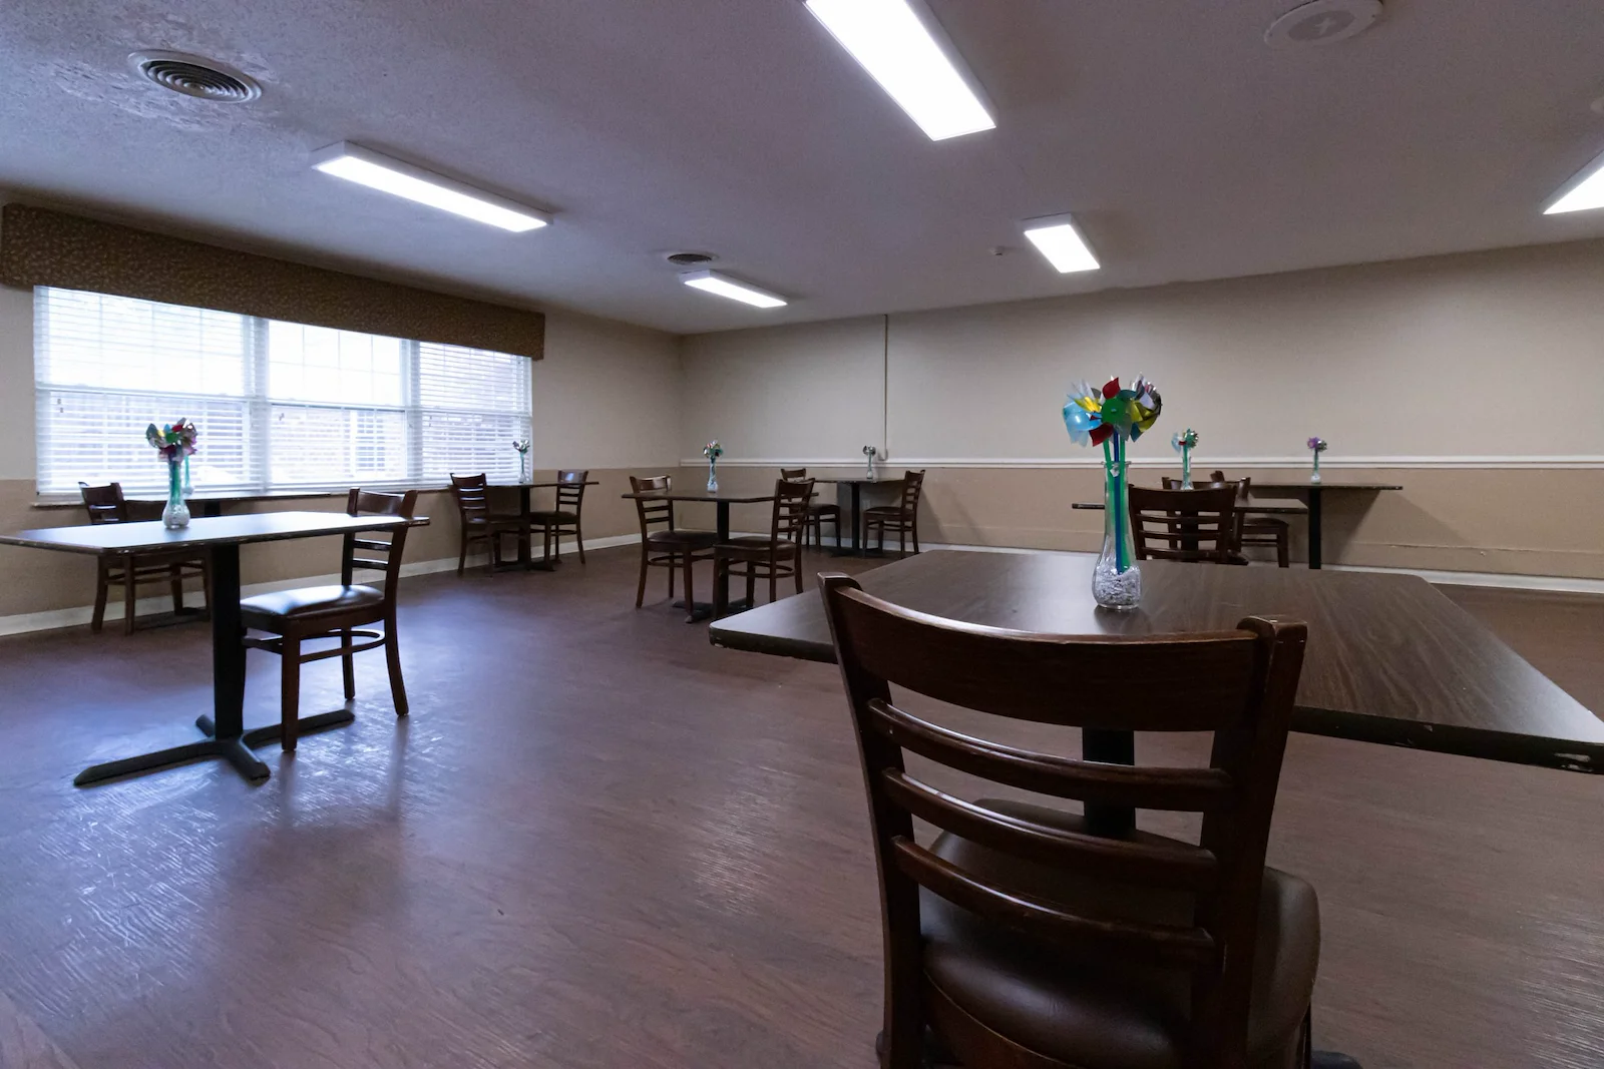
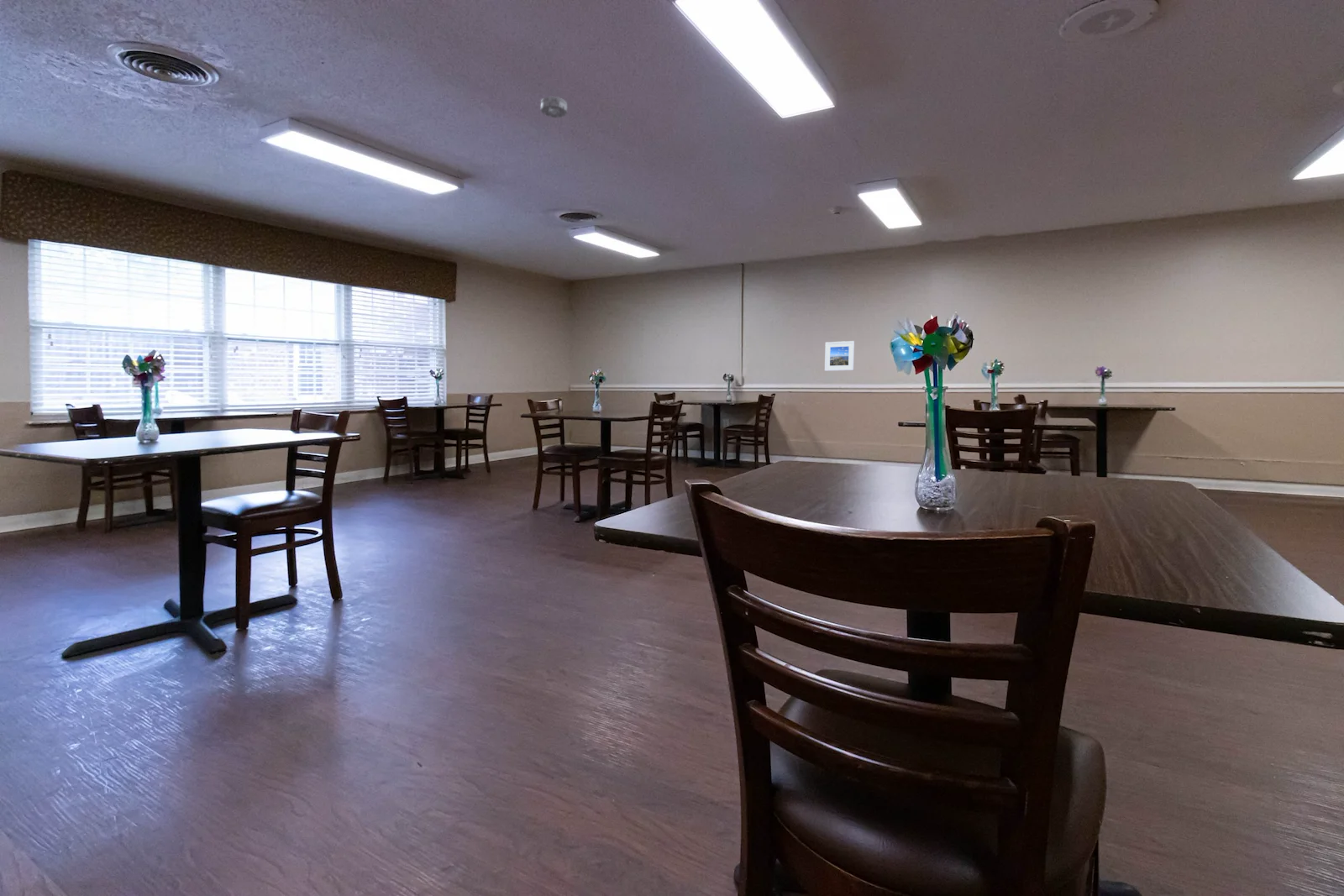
+ smoke detector [540,95,568,118]
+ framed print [824,340,855,372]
